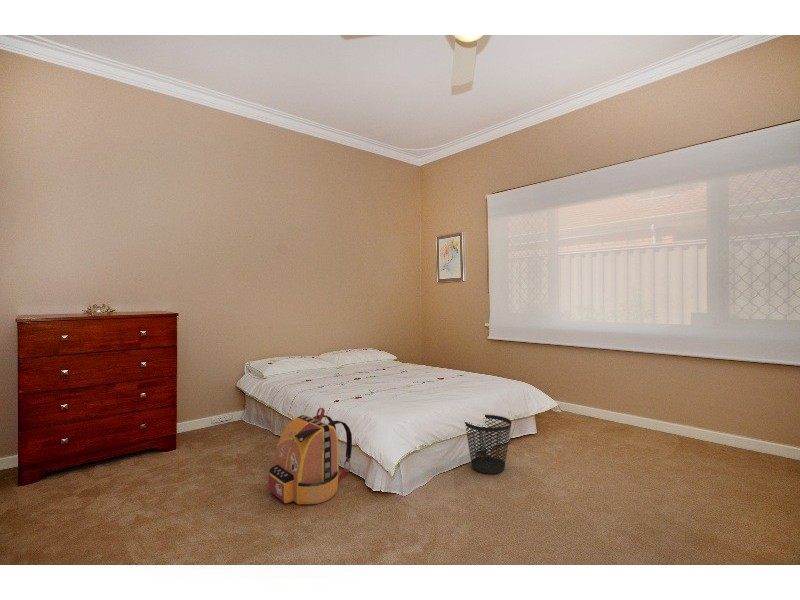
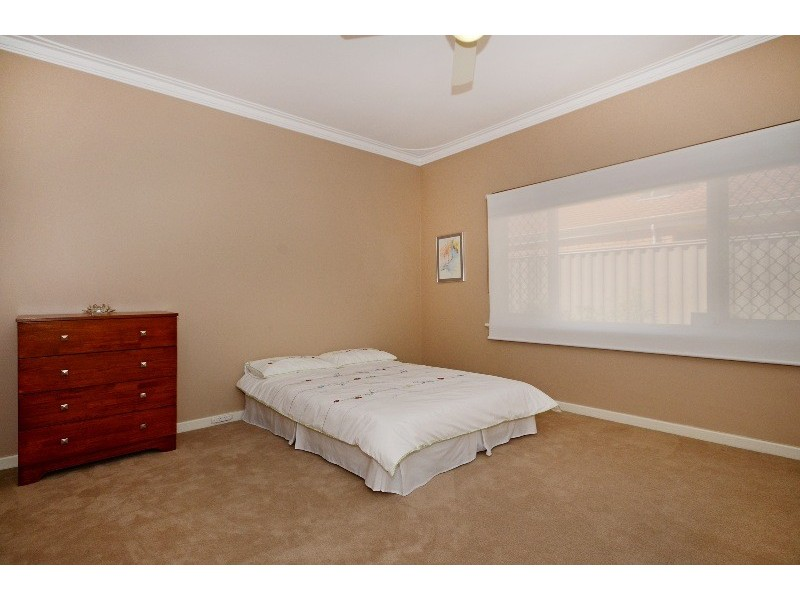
- backpack [266,407,353,505]
- wastebasket [464,414,512,475]
